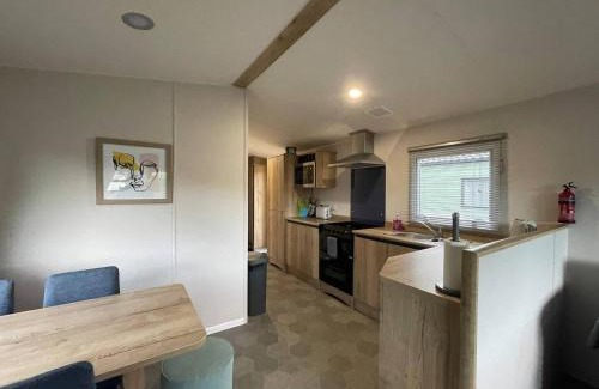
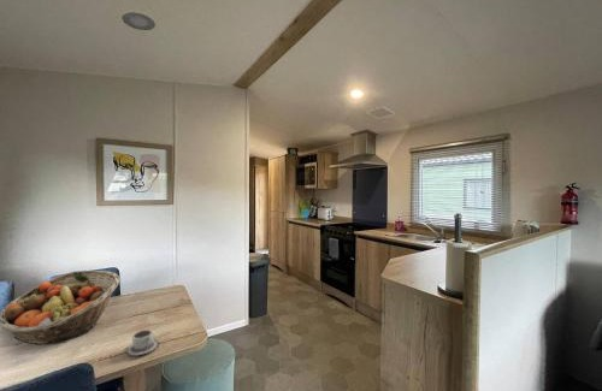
+ fruit basket [0,269,120,345]
+ cup [124,328,160,357]
